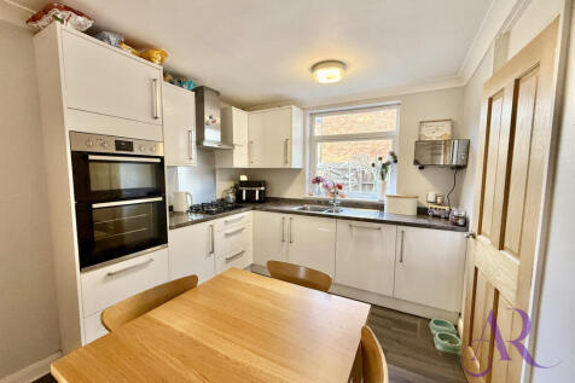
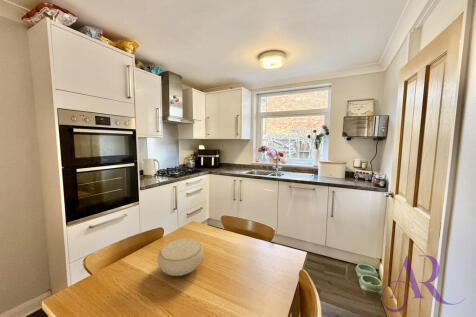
+ bowl [157,238,204,277]
